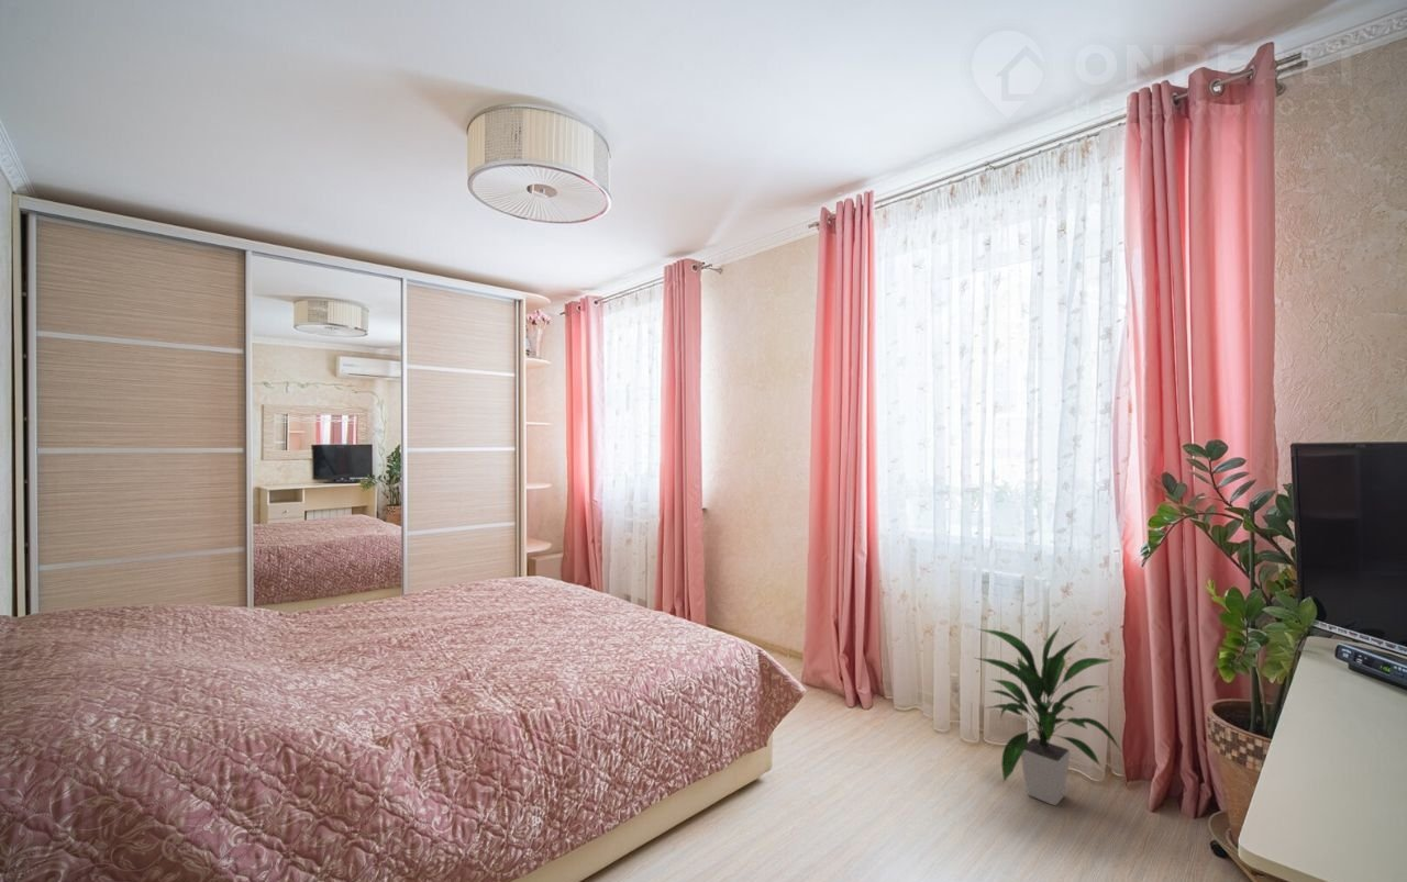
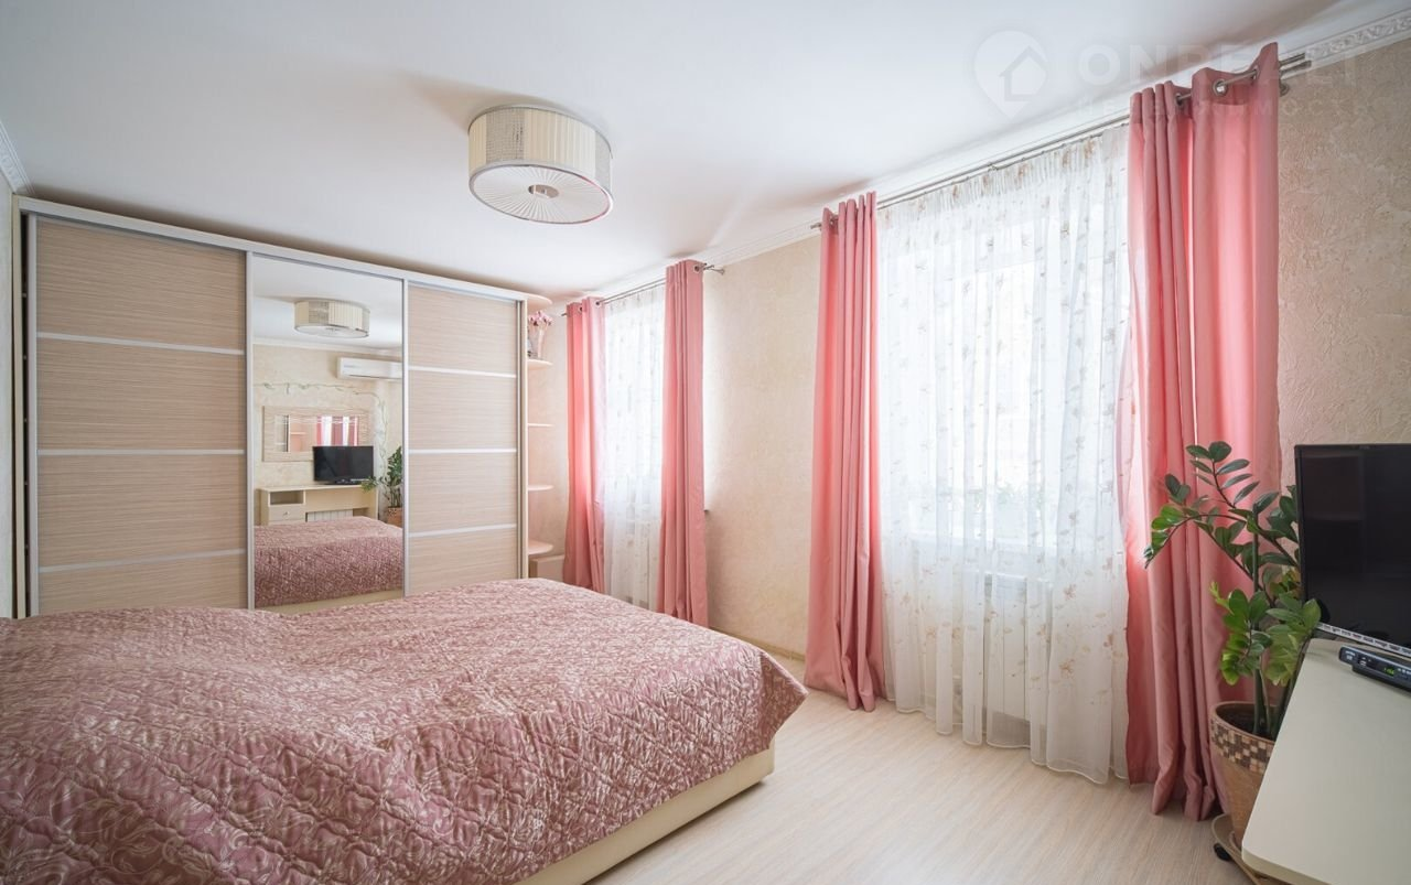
- indoor plant [972,624,1123,806]
